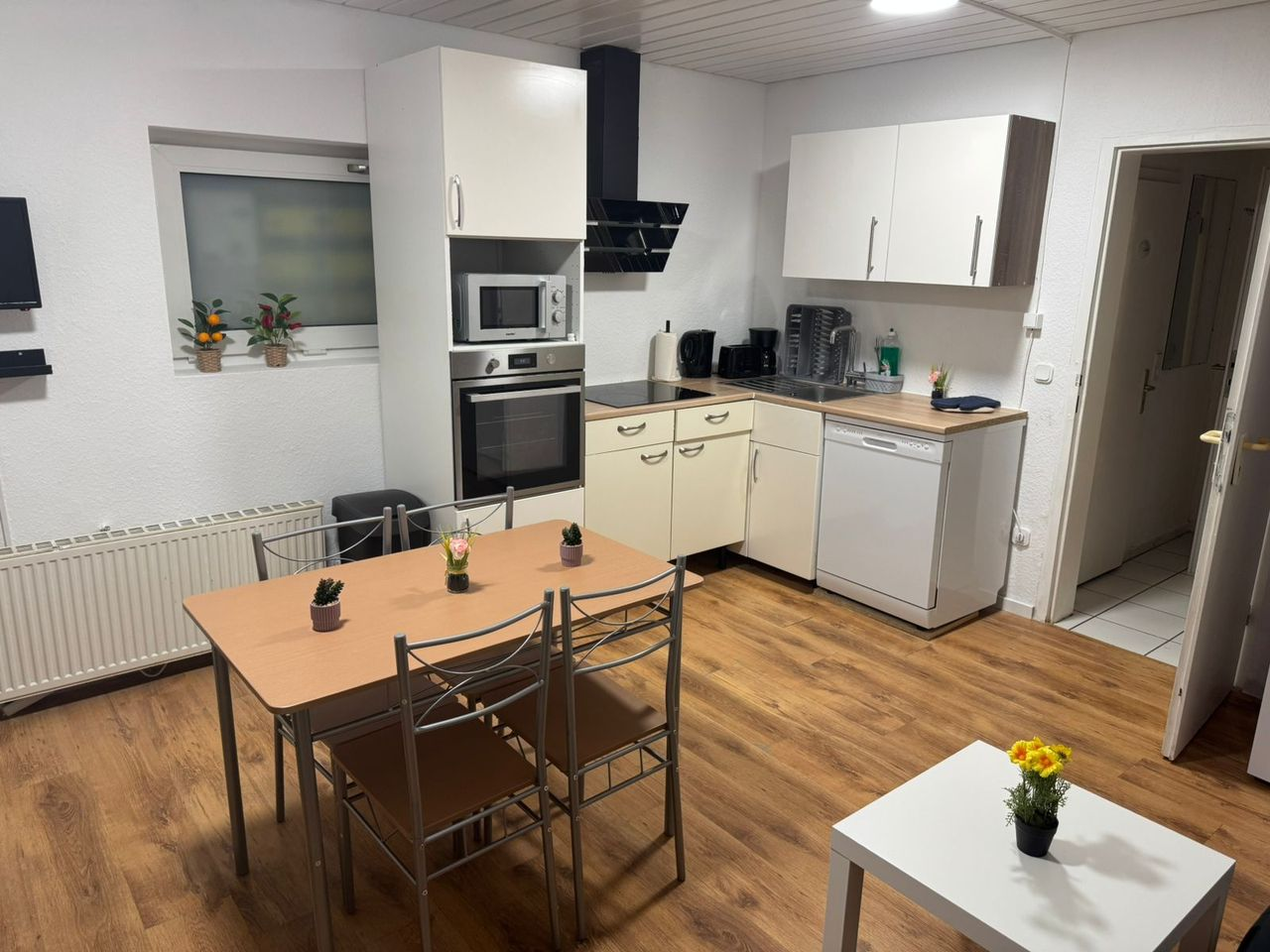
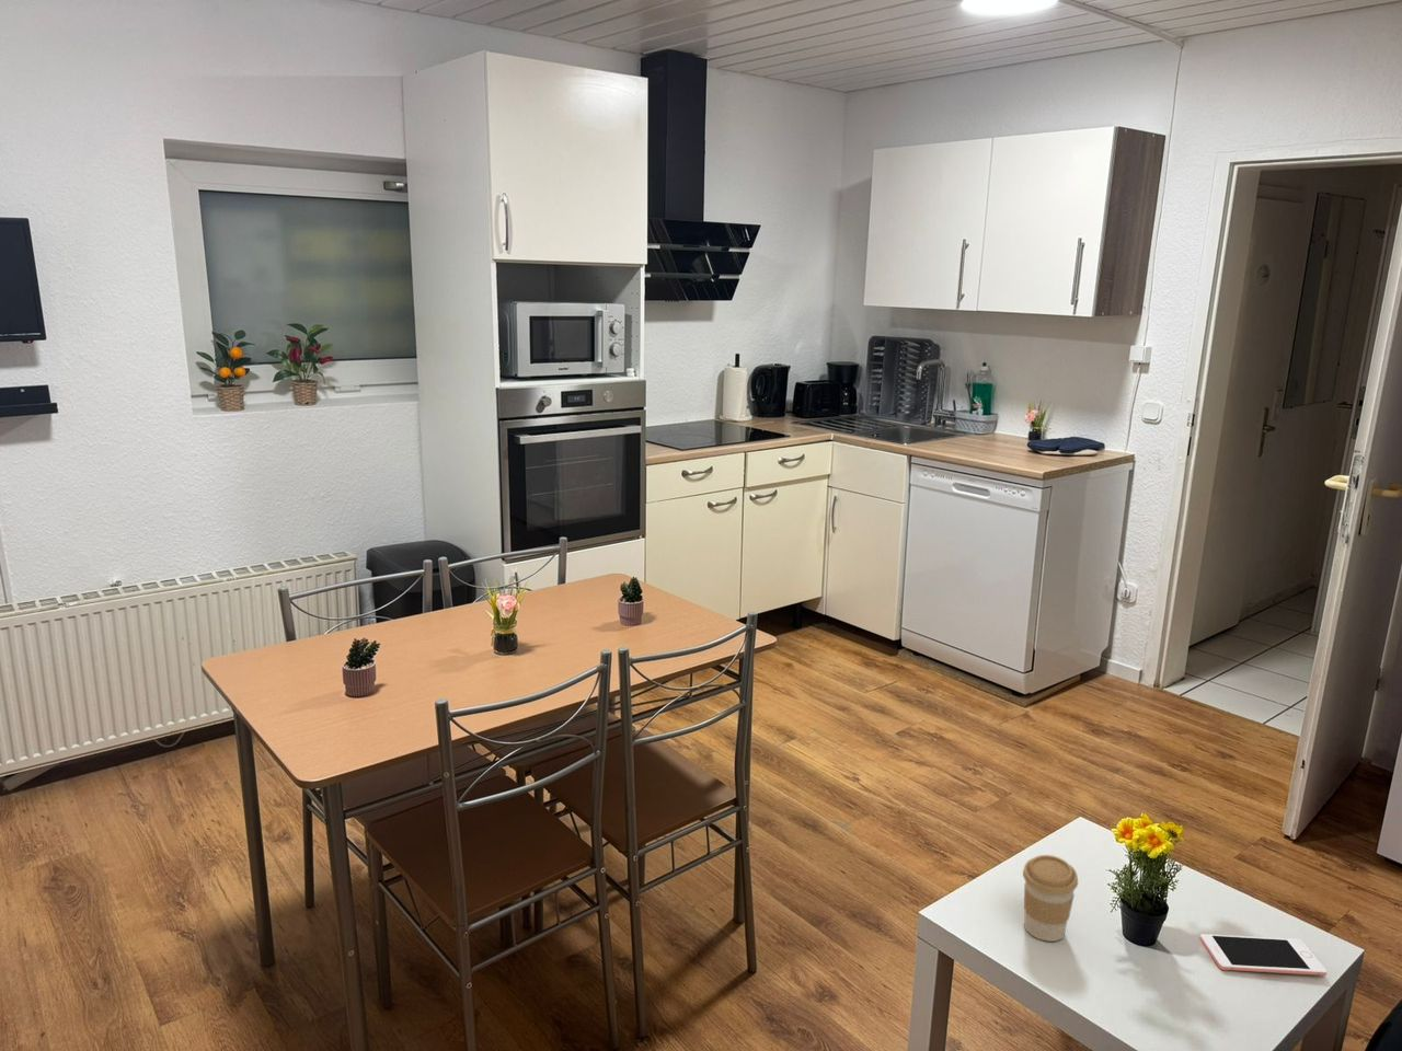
+ coffee cup [1022,853,1079,943]
+ cell phone [1199,933,1328,977]
